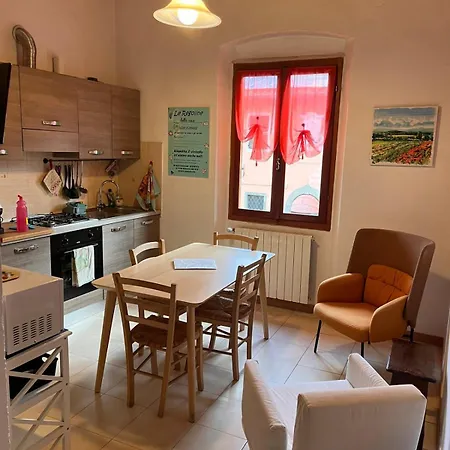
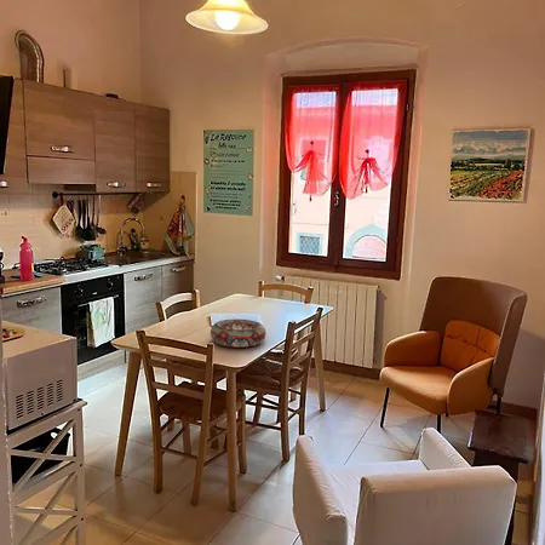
+ decorative bowl [210,319,268,349]
